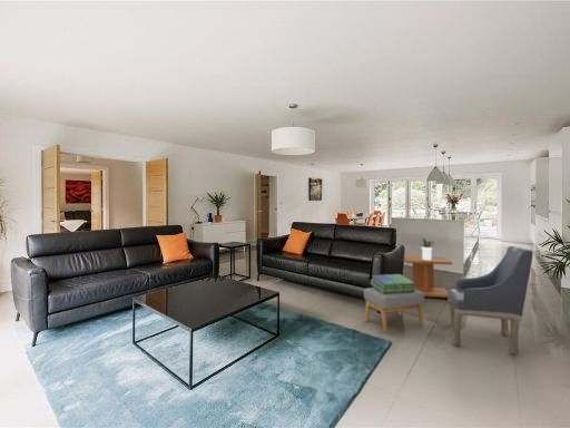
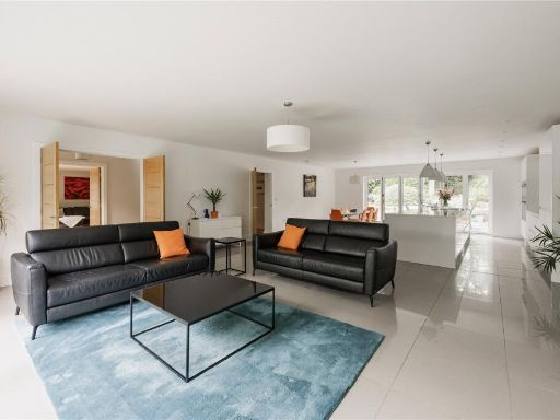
- side table [403,255,453,299]
- footstool [363,286,425,333]
- potted plant [415,236,440,260]
- armchair [446,245,534,356]
- stack of books [368,273,415,293]
